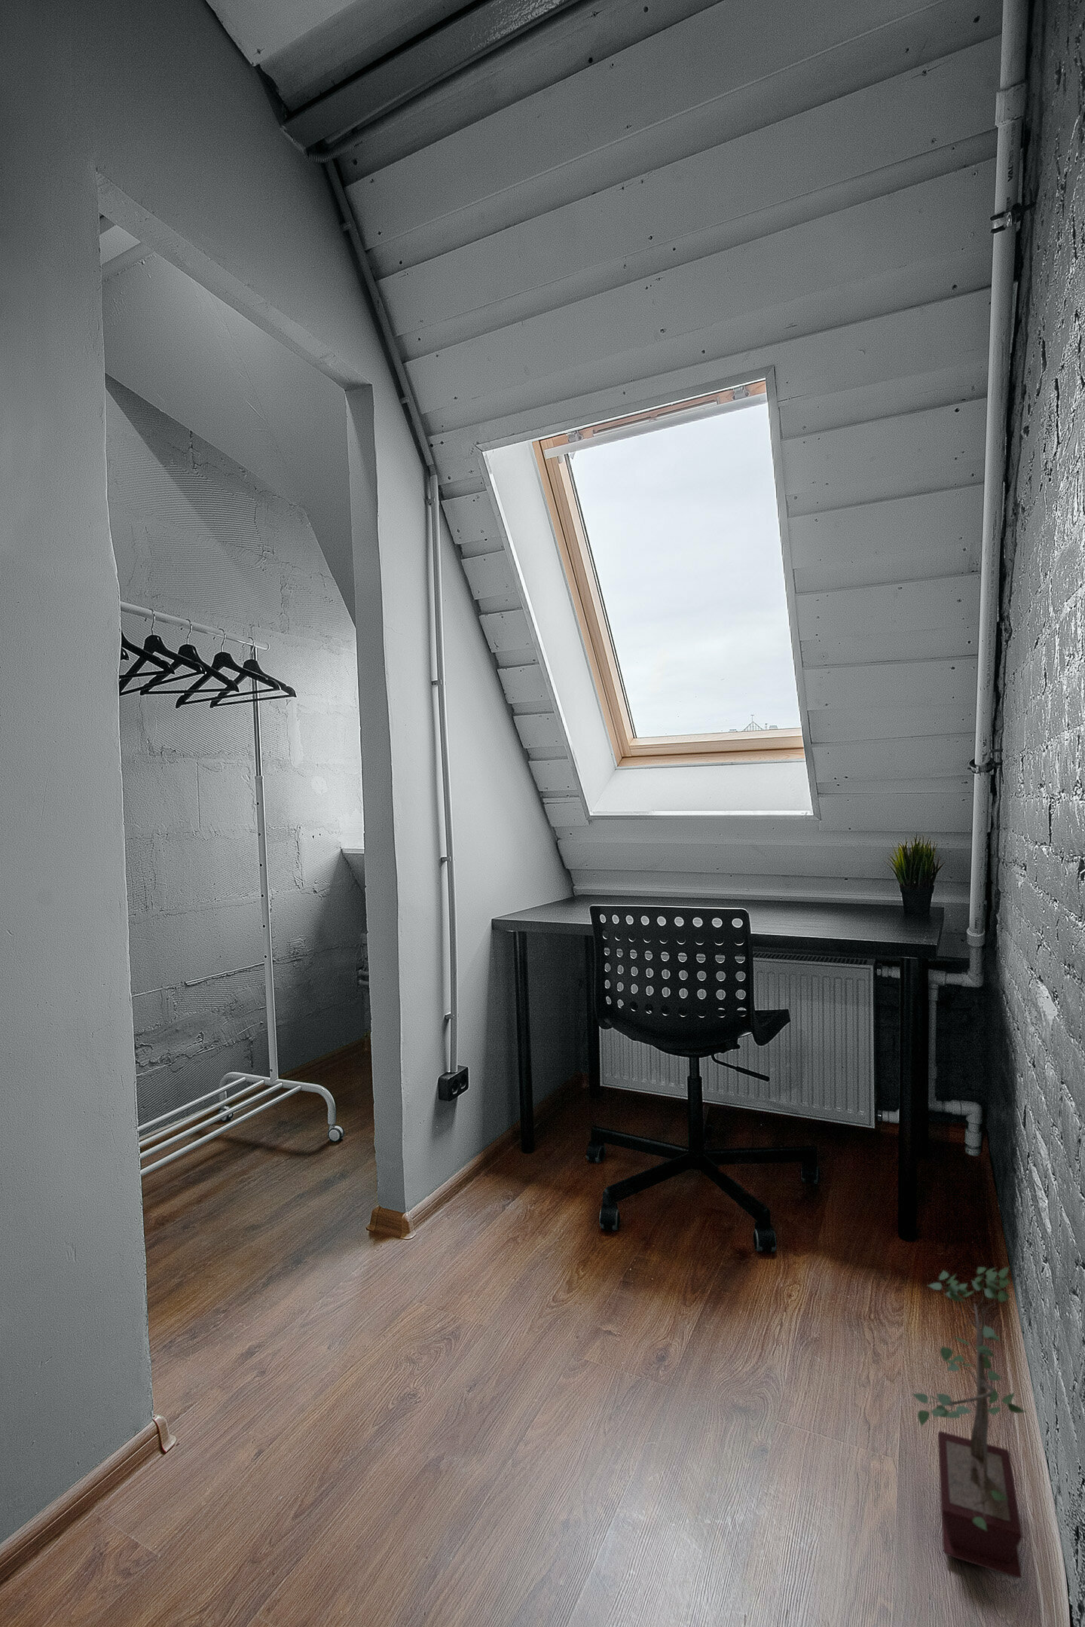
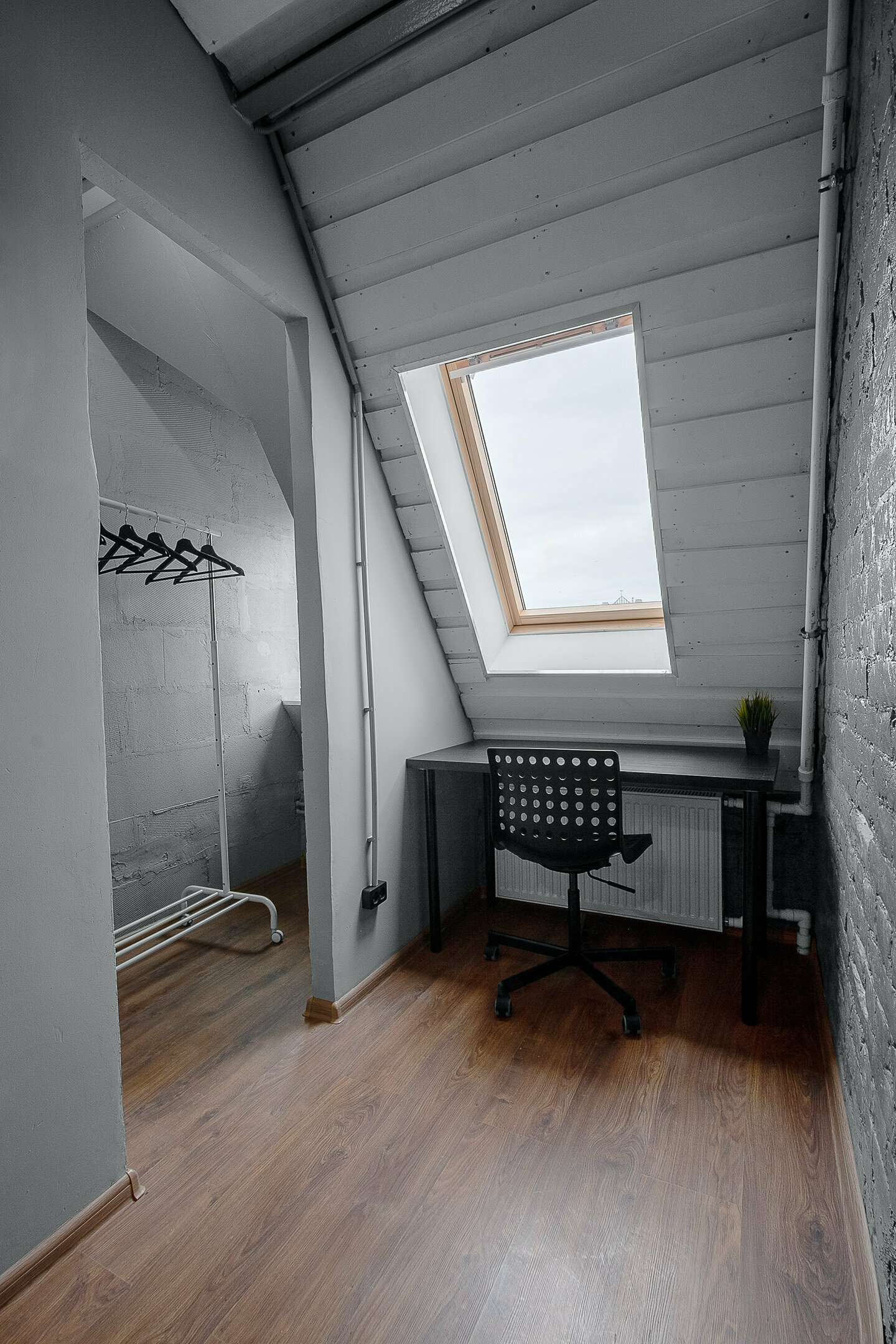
- potted plant [912,1265,1026,1579]
